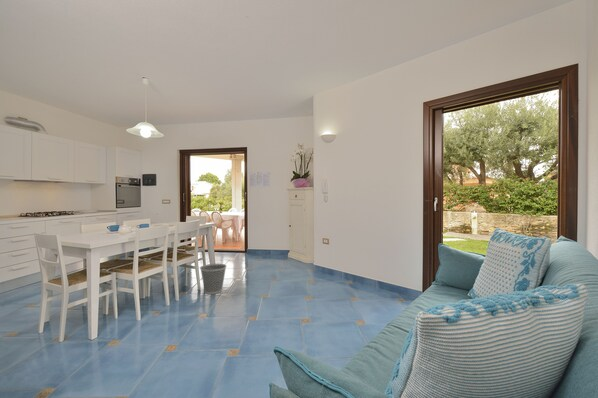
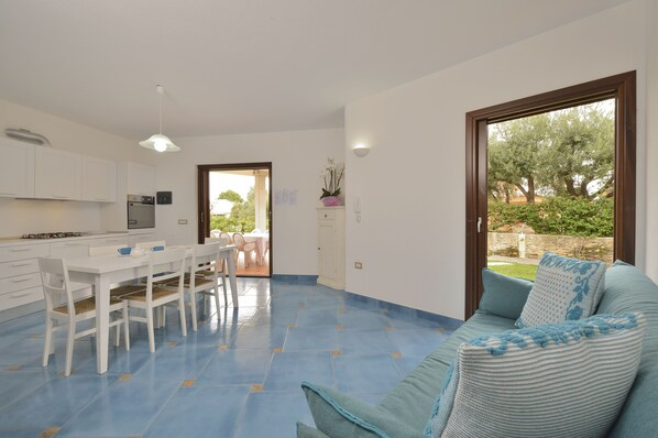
- wastebasket [199,263,227,295]
